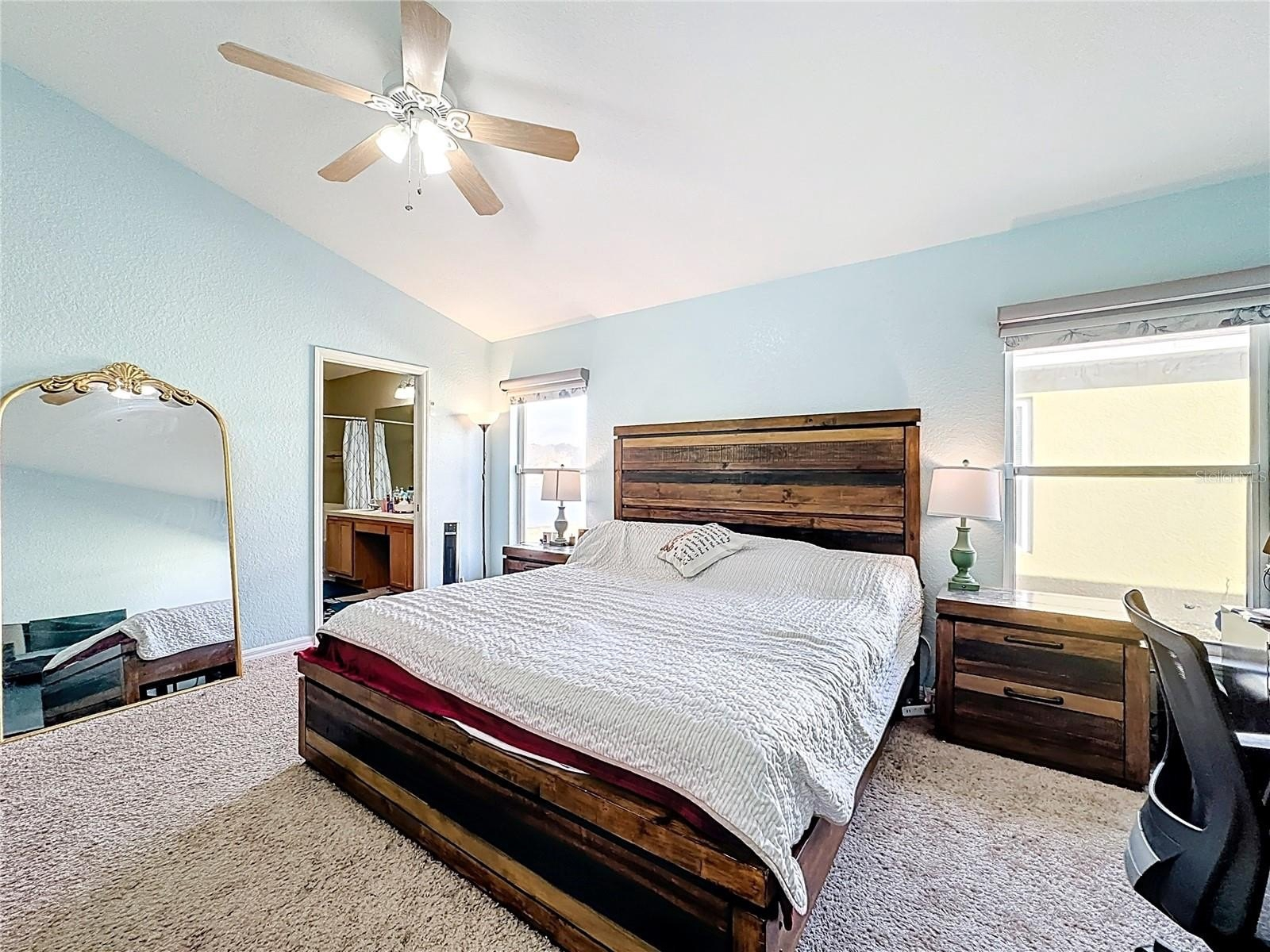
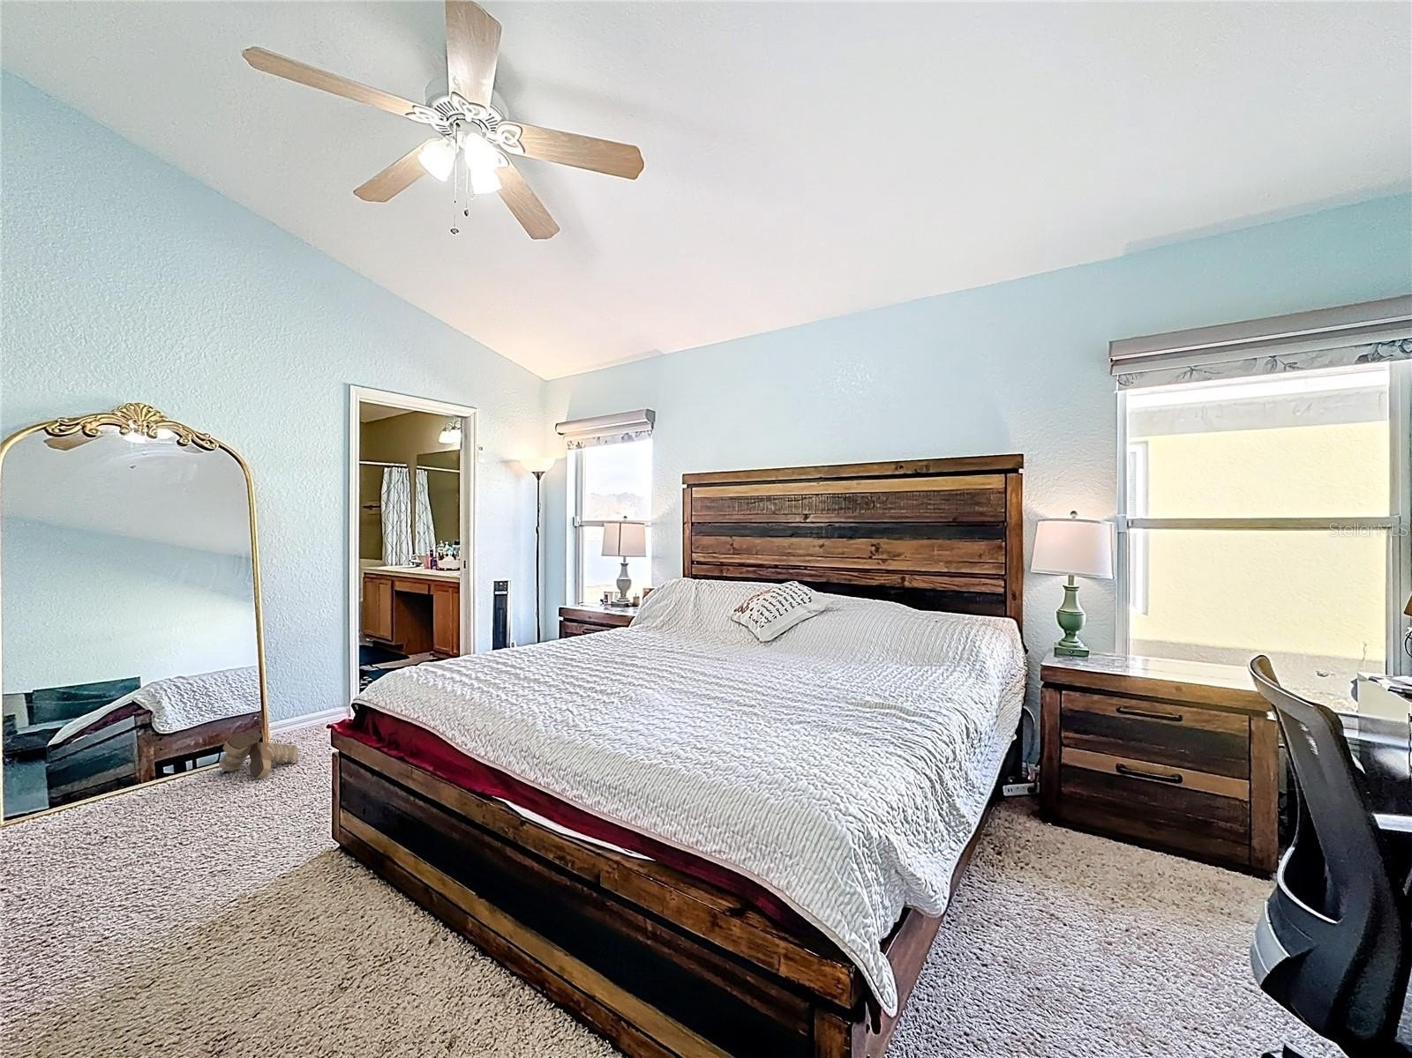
+ boots [218,728,299,779]
